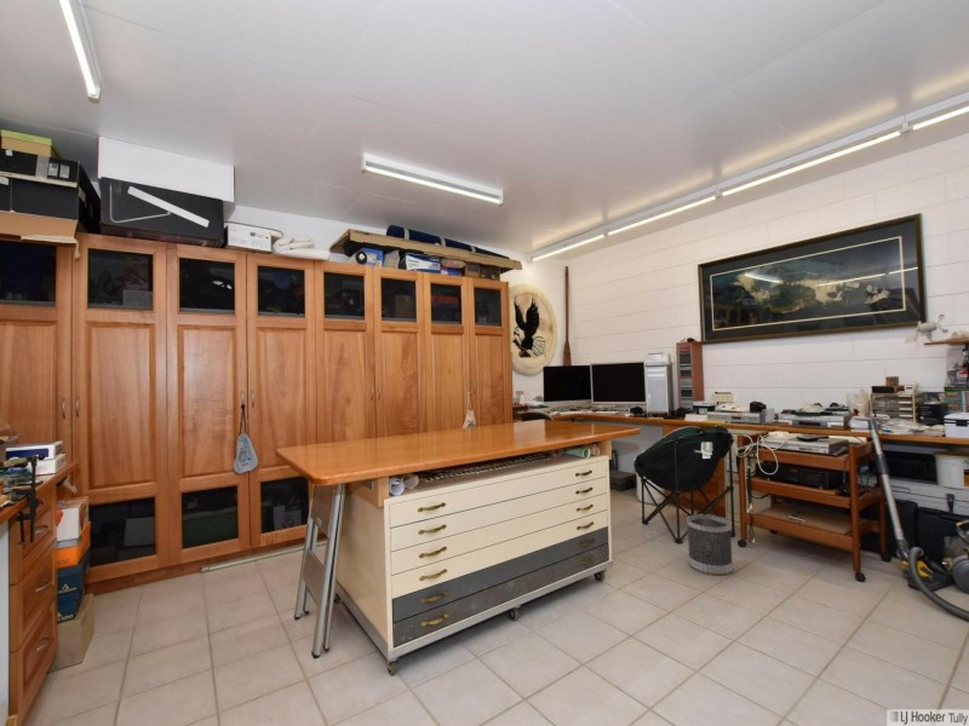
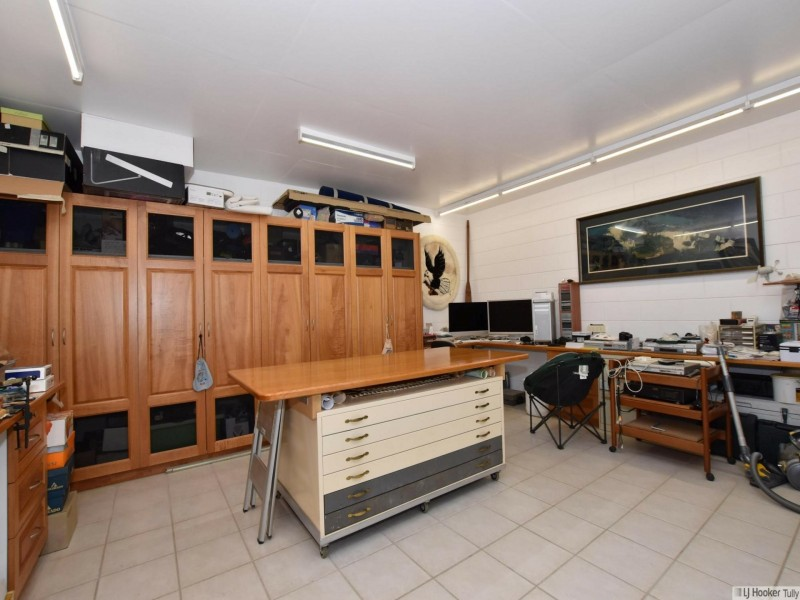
- wastebasket [686,513,734,576]
